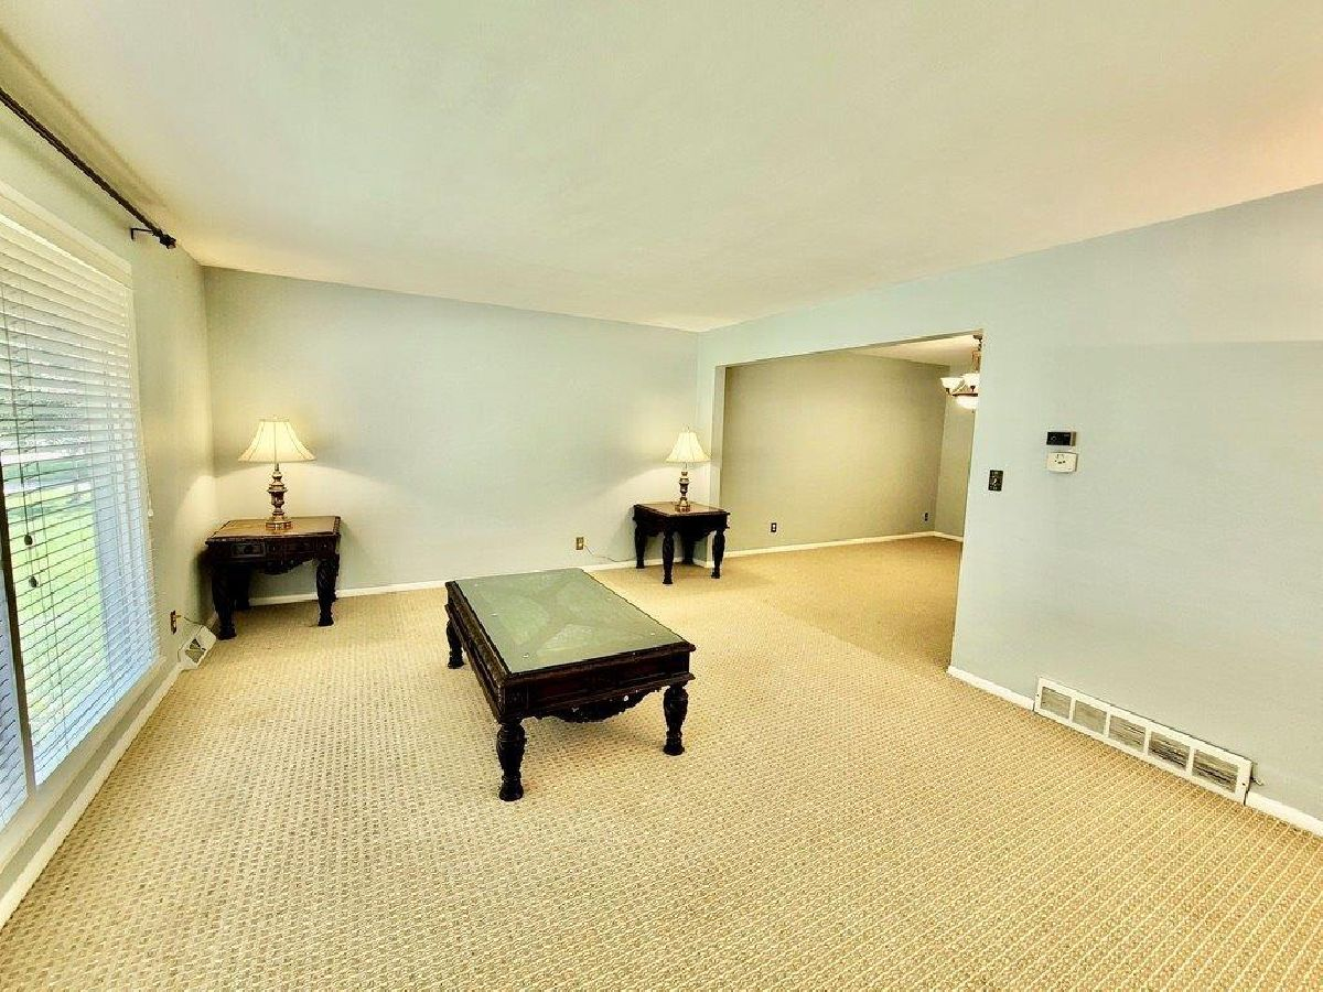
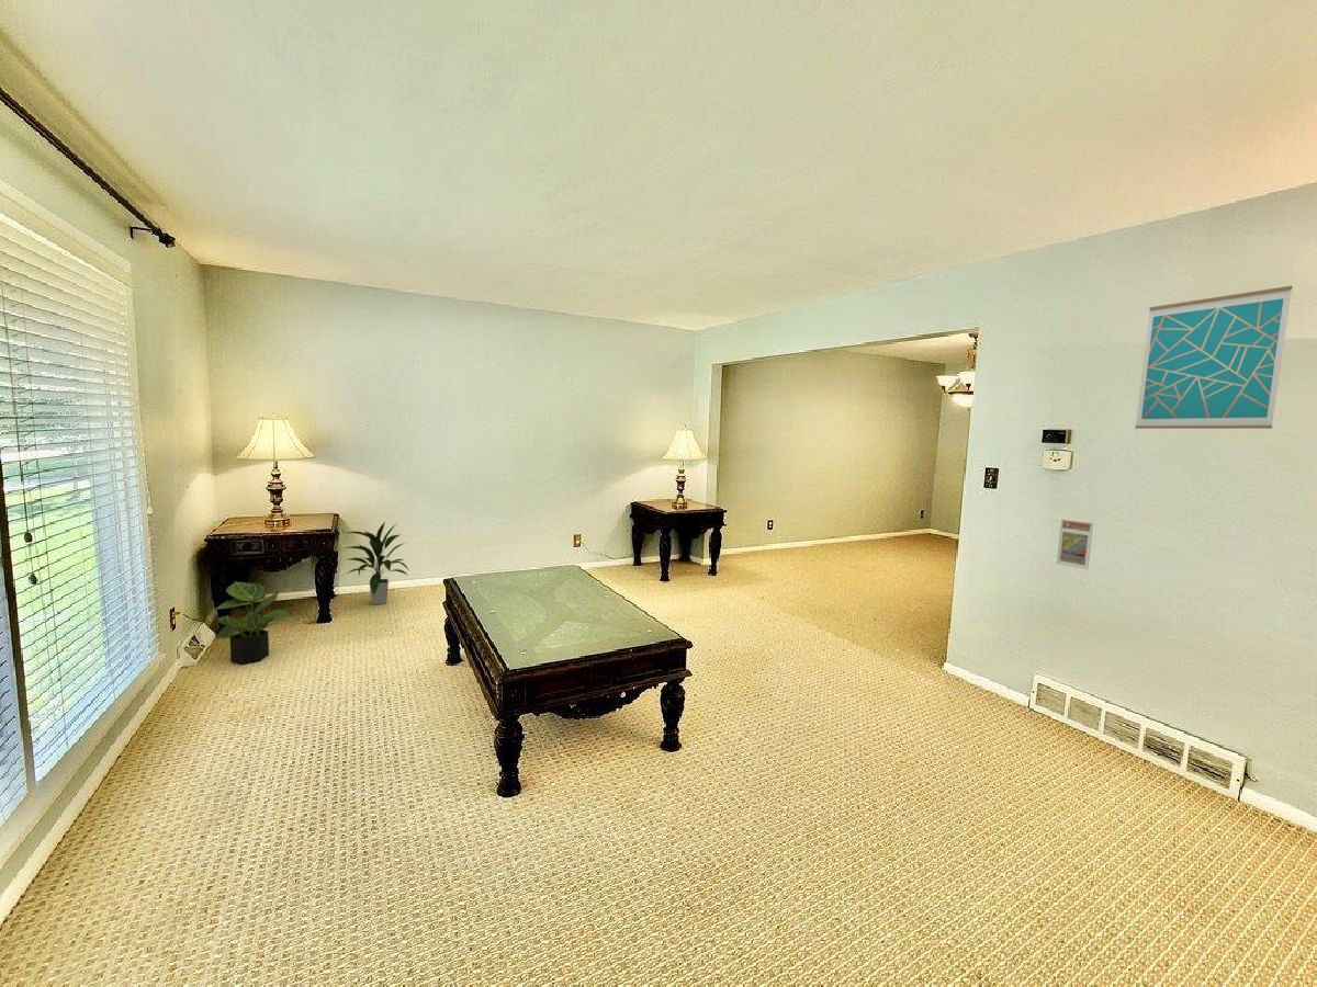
+ wall art [1134,285,1293,430]
+ indoor plant [342,521,409,606]
+ potted plant [213,580,292,666]
+ trading card display case [1056,518,1094,570]
